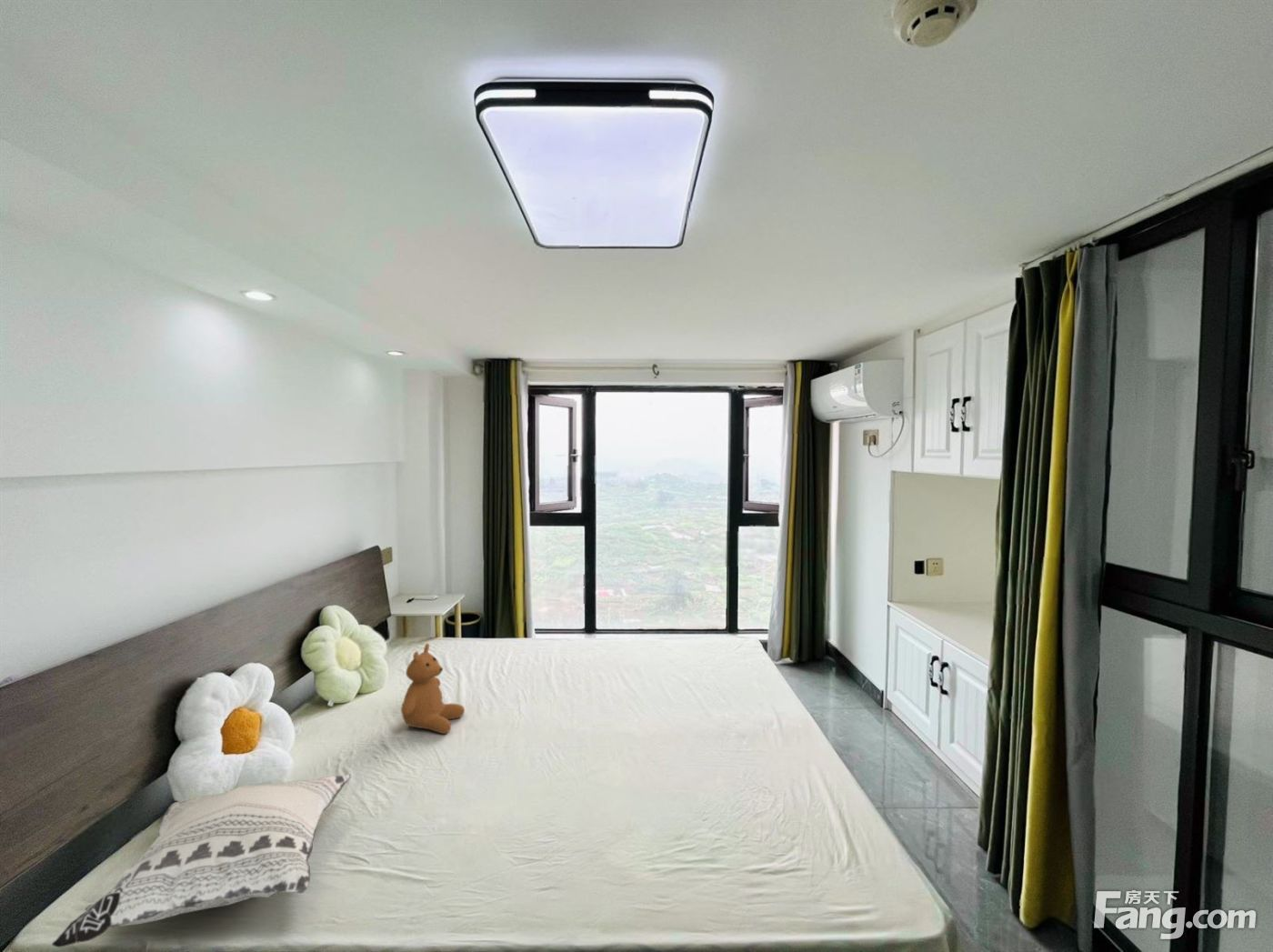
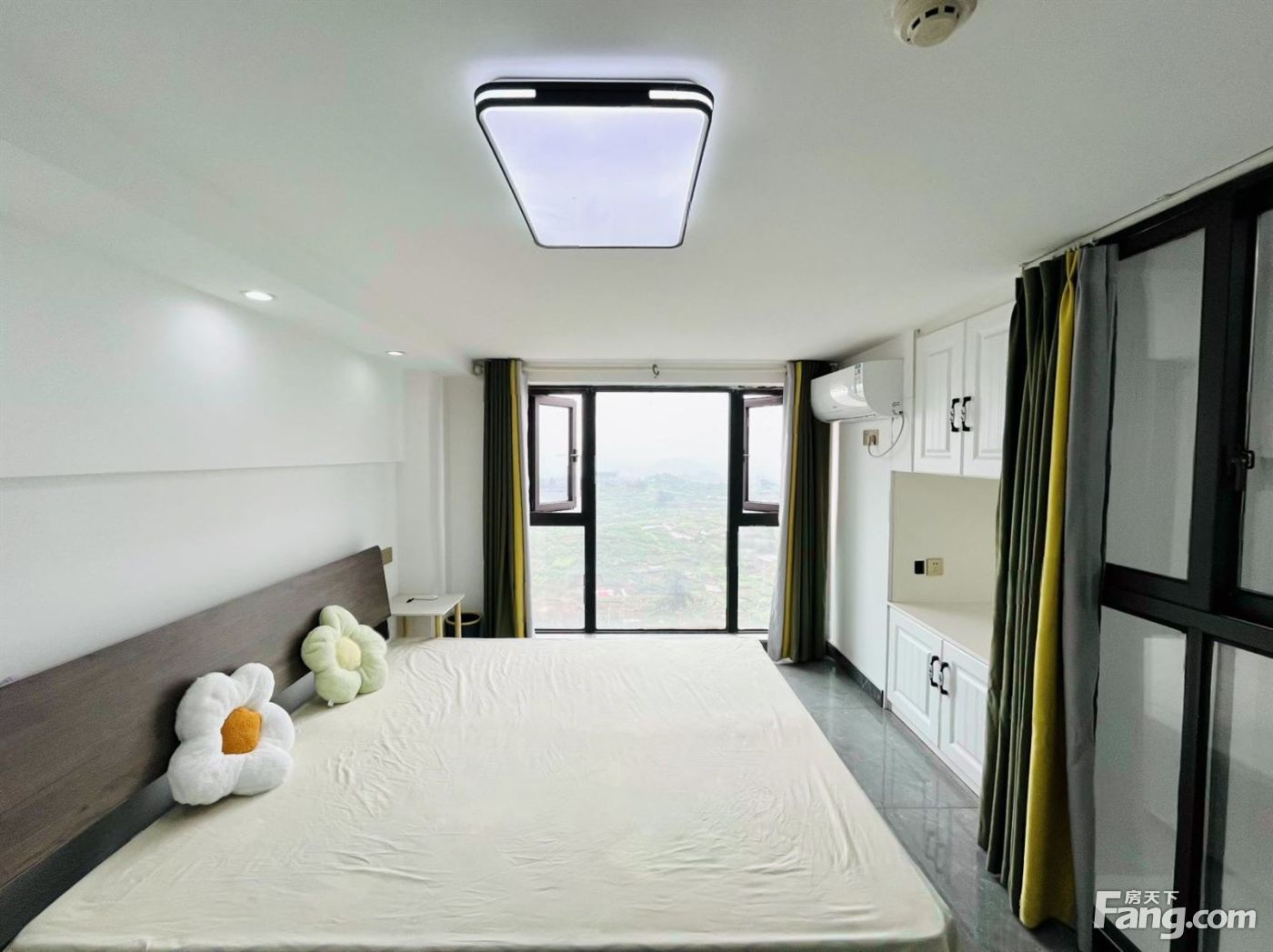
- decorative pillow [51,774,352,948]
- teddy bear [400,642,466,735]
